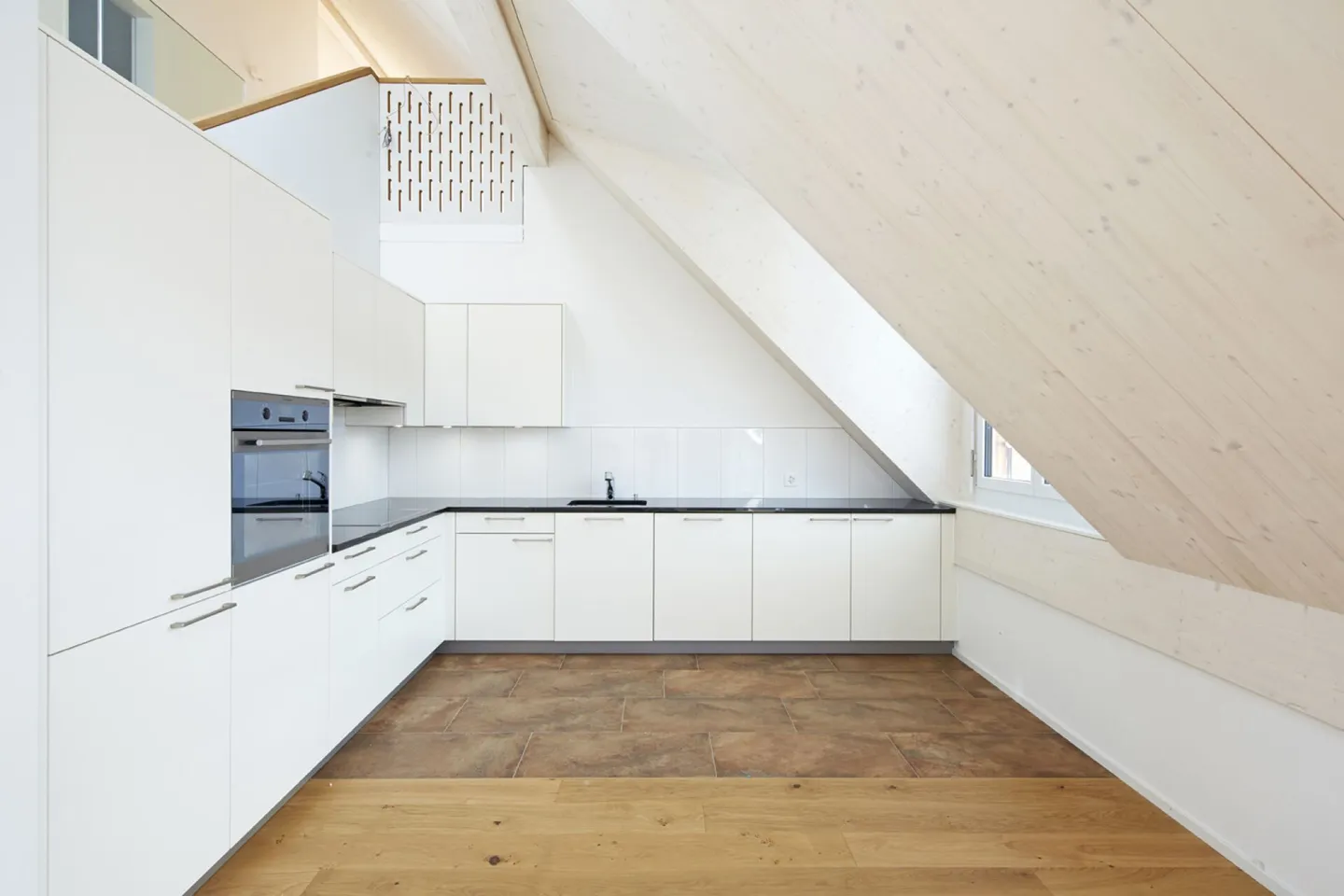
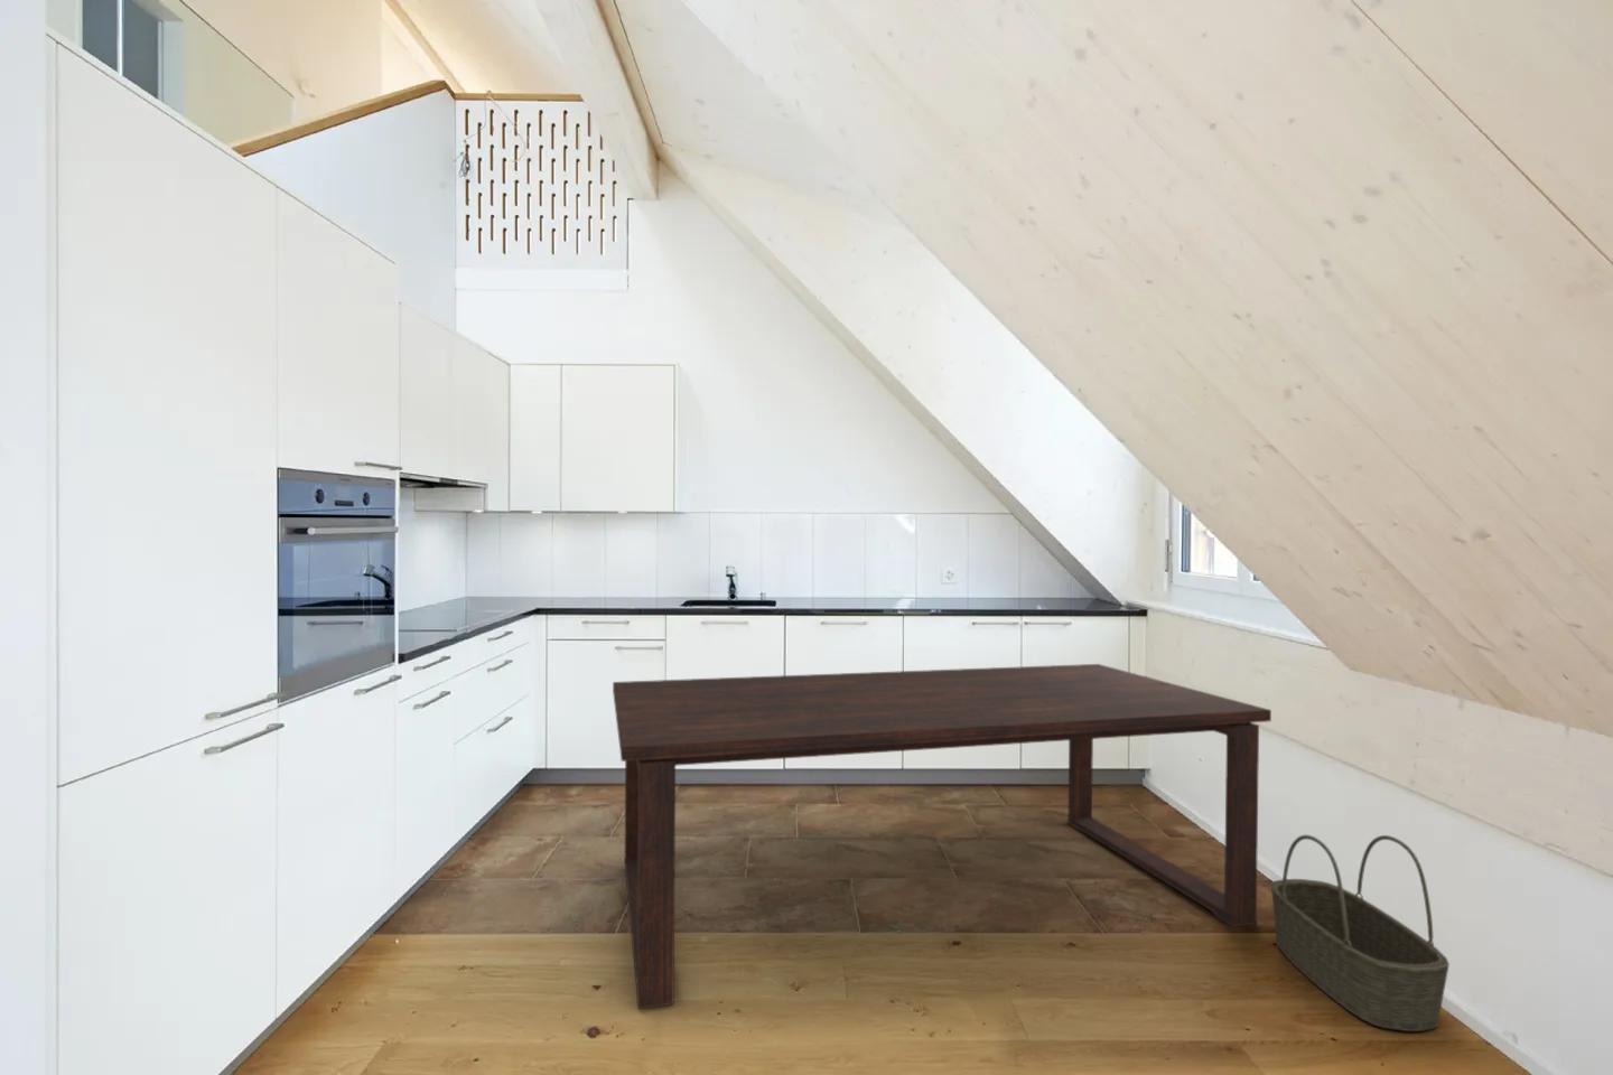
+ dining table [612,663,1272,1010]
+ basket [1270,834,1451,1033]
